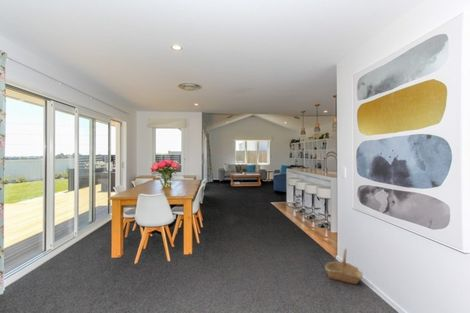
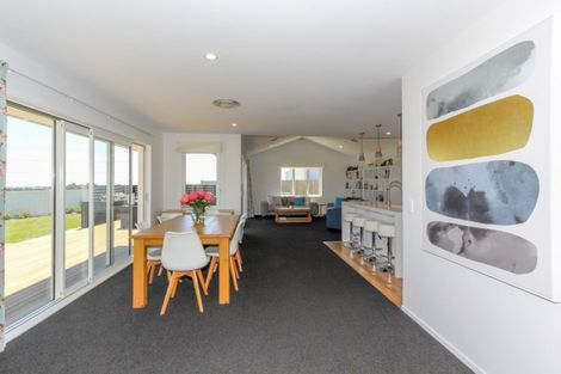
- basket [324,247,364,285]
